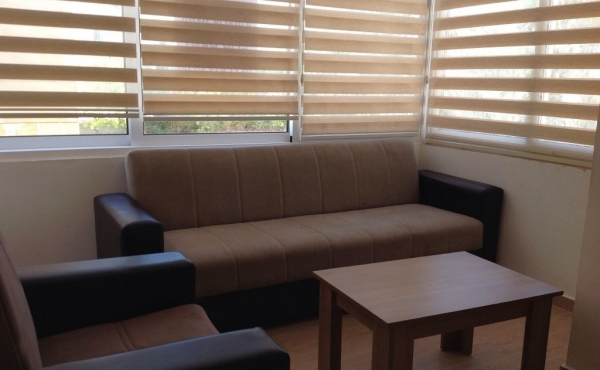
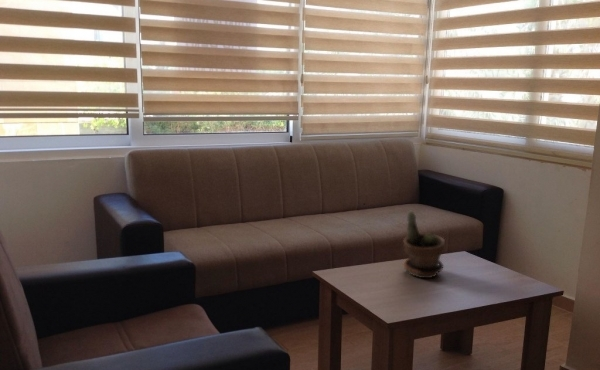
+ potted plant [402,210,446,279]
